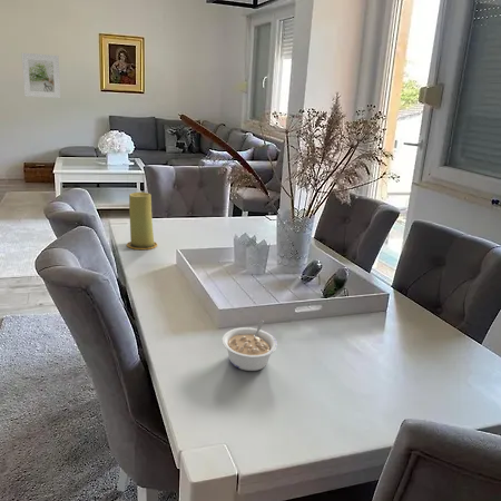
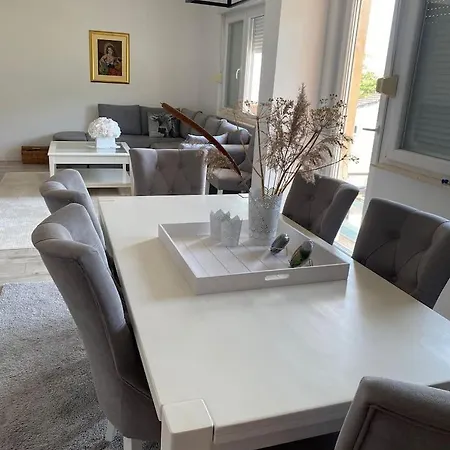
- legume [222,320,278,372]
- candle [126,191,158,250]
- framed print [21,52,61,99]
